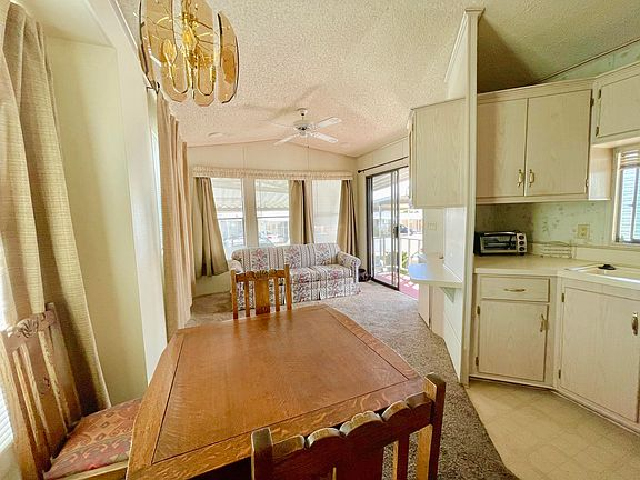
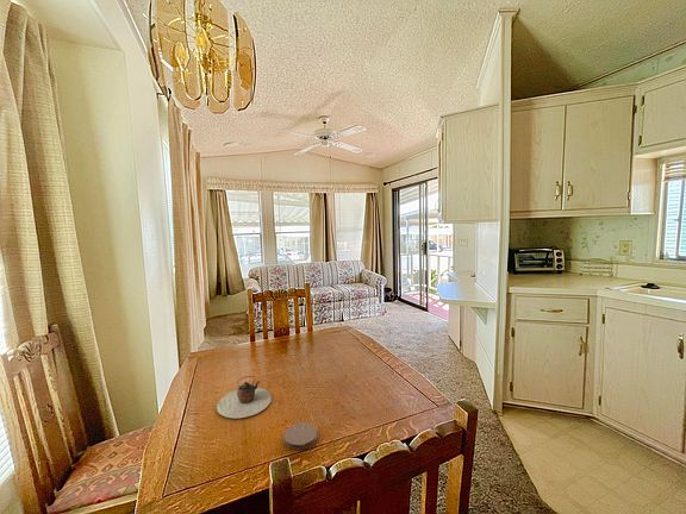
+ teapot [216,375,273,420]
+ coaster [282,421,318,451]
